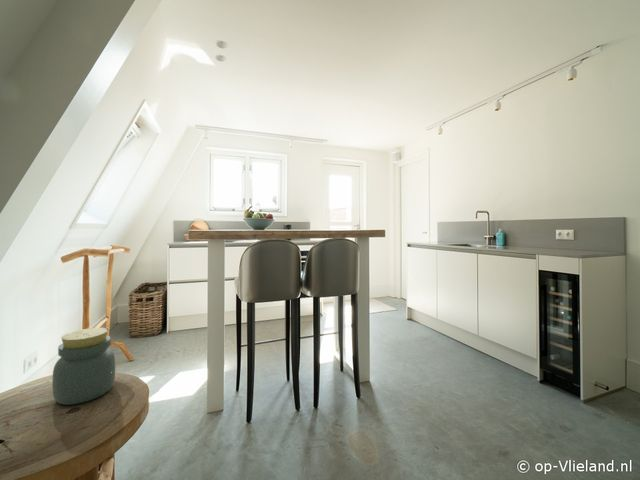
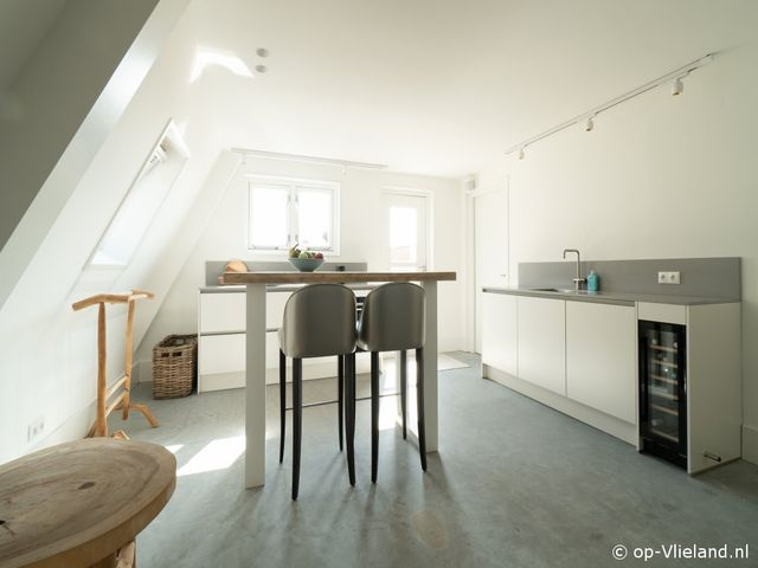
- jar [51,327,116,406]
